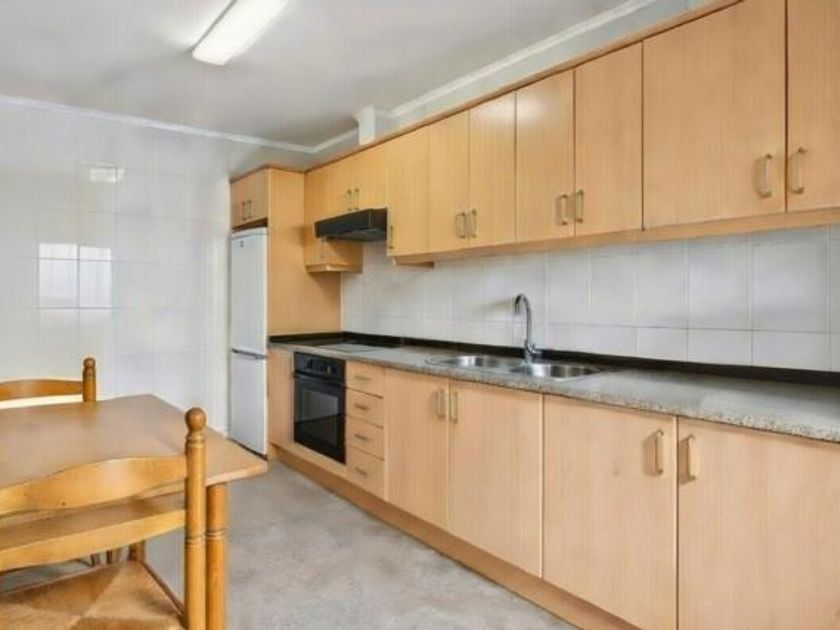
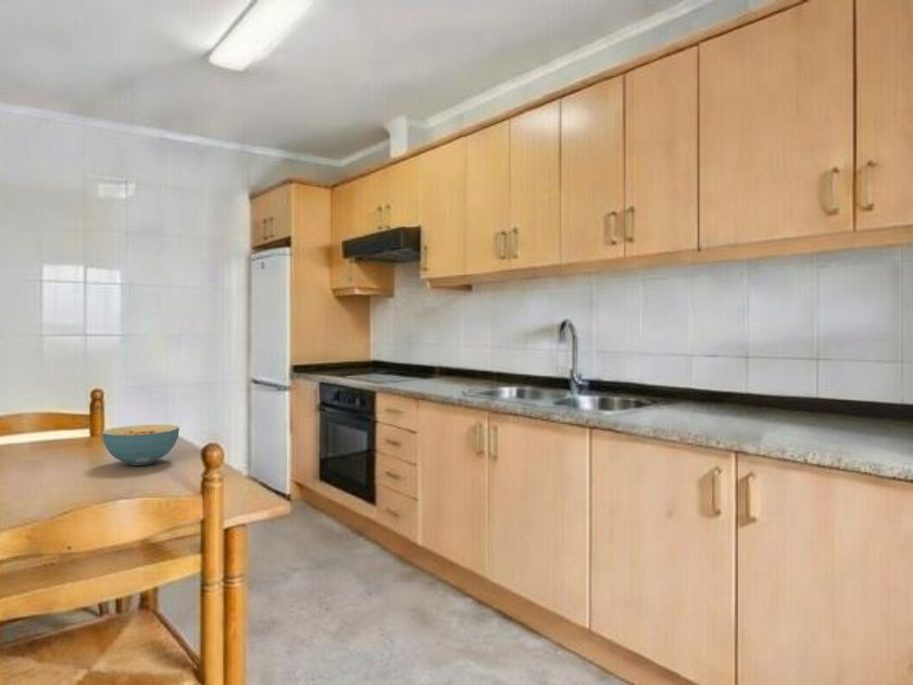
+ cereal bowl [101,424,180,466]
